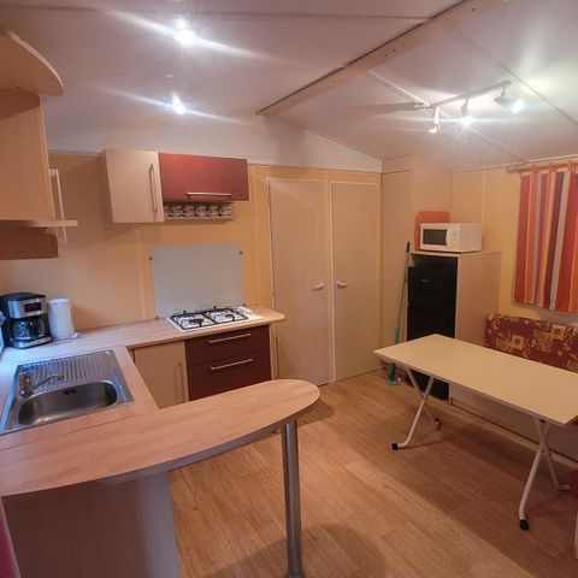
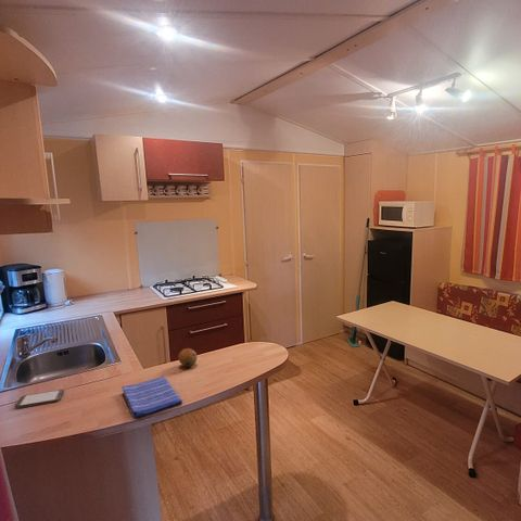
+ dish towel [122,376,183,421]
+ fruit [178,347,198,368]
+ smartphone [14,389,65,409]
